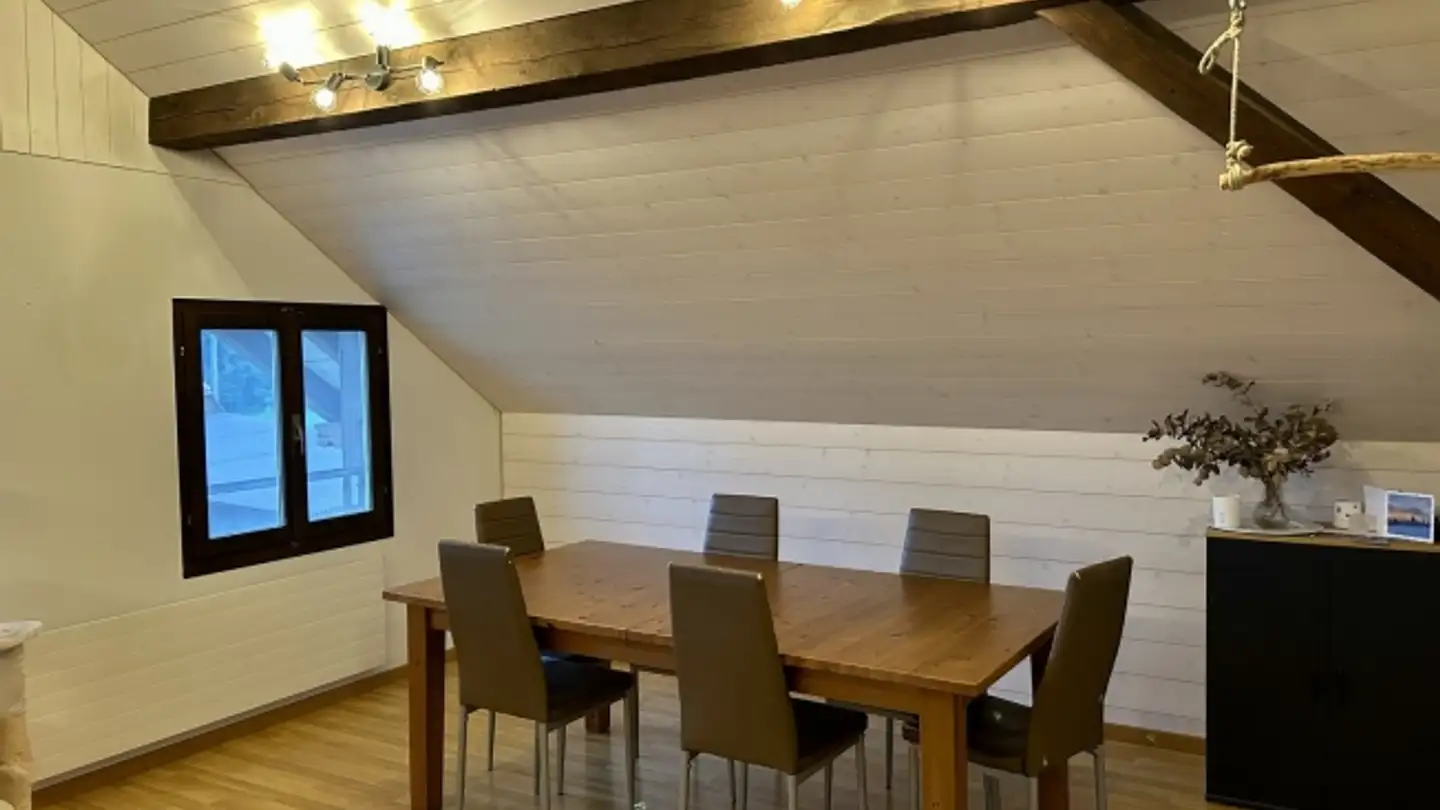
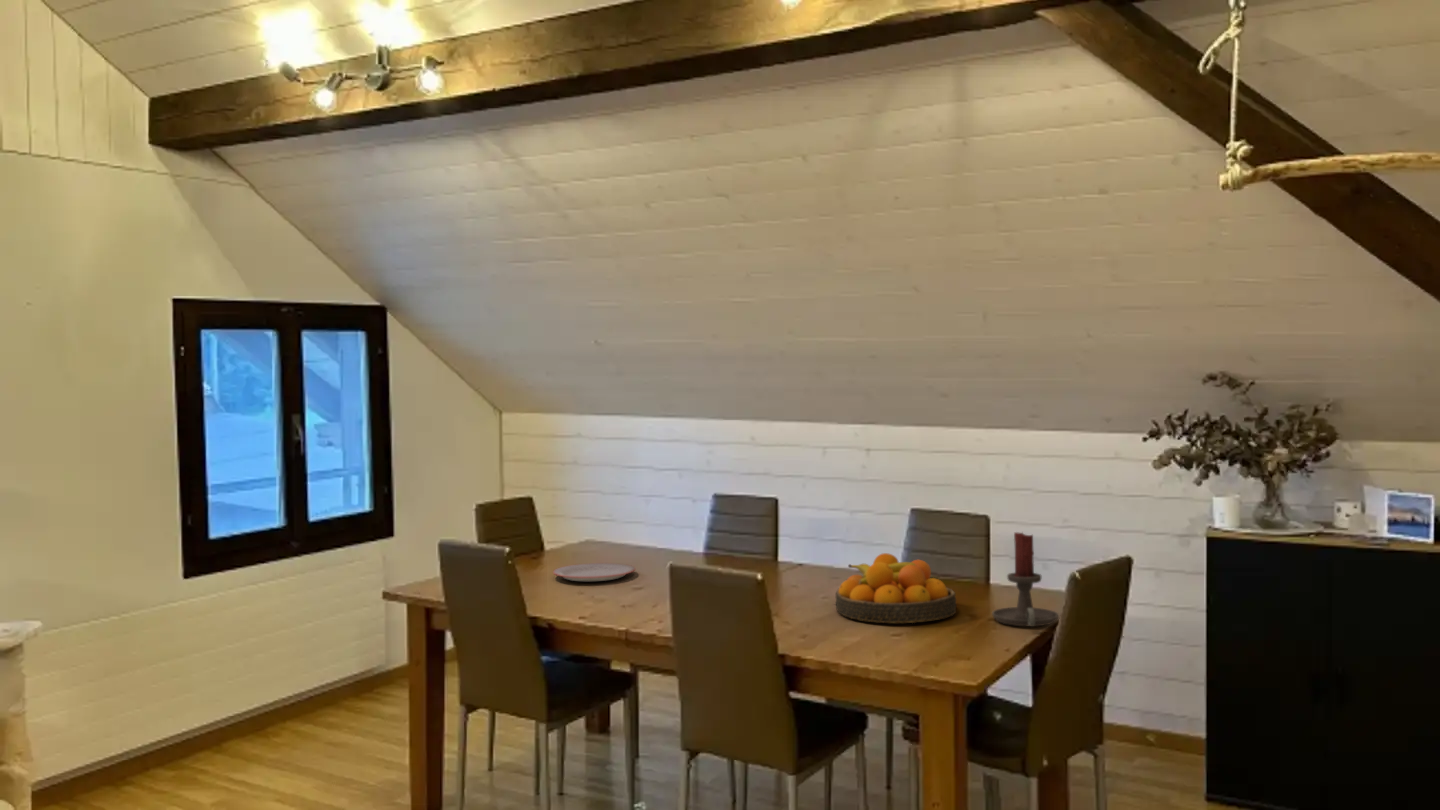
+ candle holder [991,531,1059,627]
+ plate [552,562,636,582]
+ fruit bowl [835,552,957,624]
